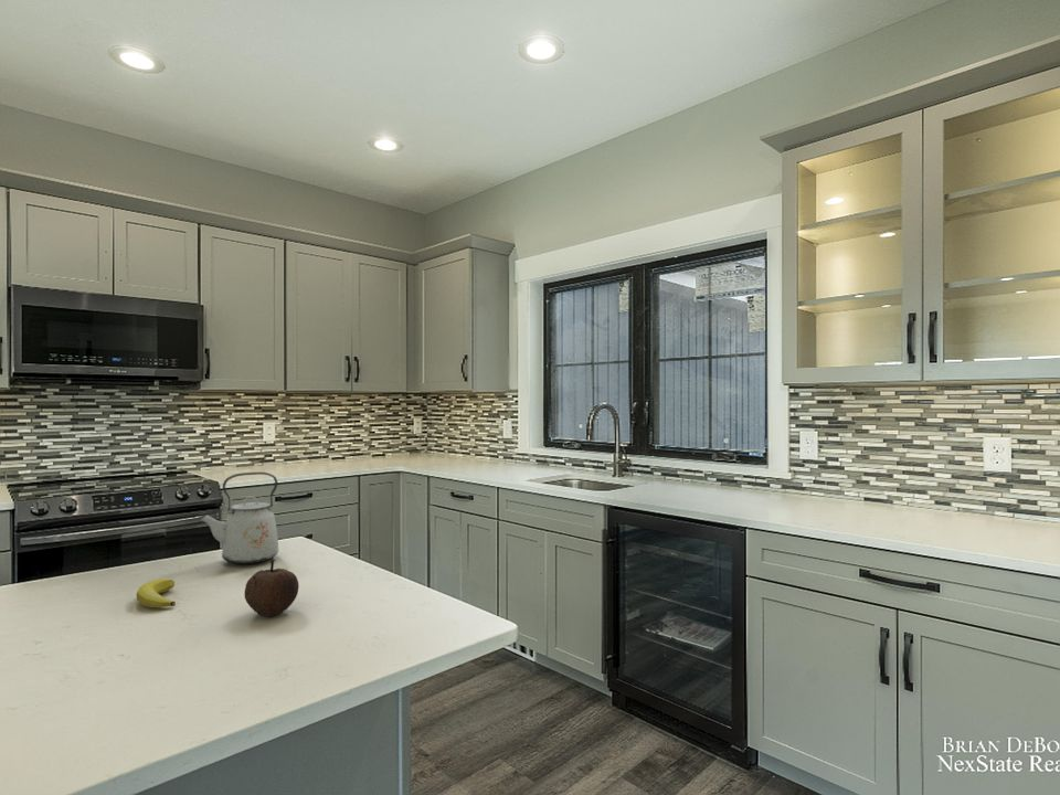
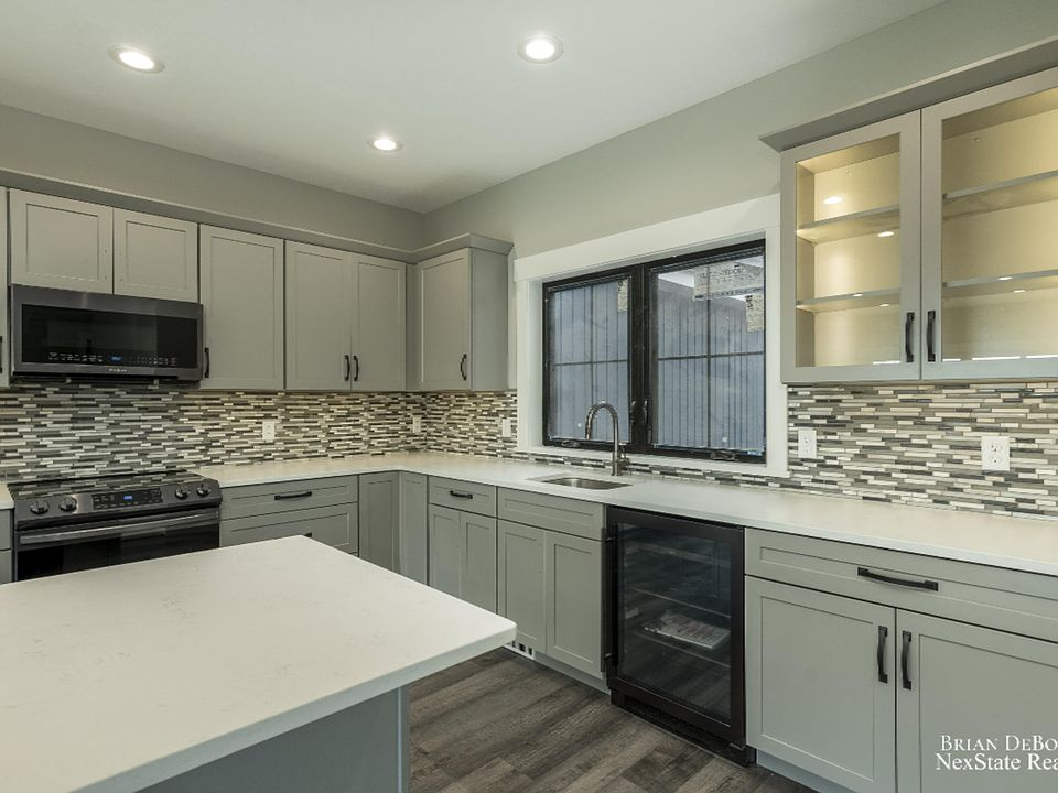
- kettle [198,471,279,565]
- fruit [243,559,300,617]
- banana [136,577,177,608]
